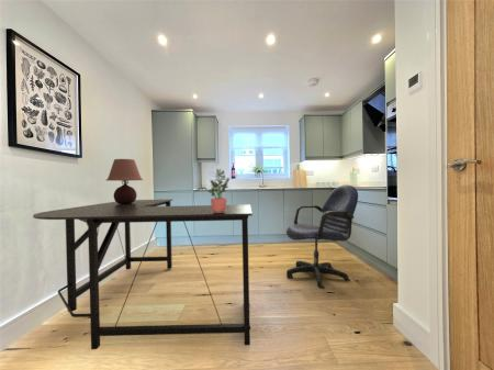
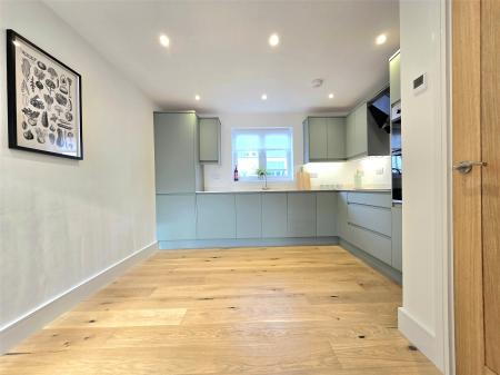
- office chair [285,183,359,290]
- table lamp [105,158,144,204]
- desk [32,199,254,350]
- potted plant [194,168,231,213]
